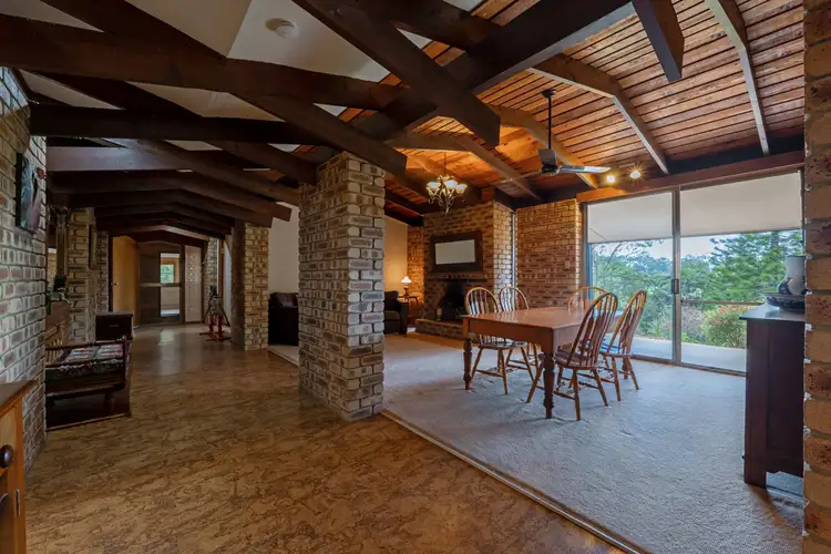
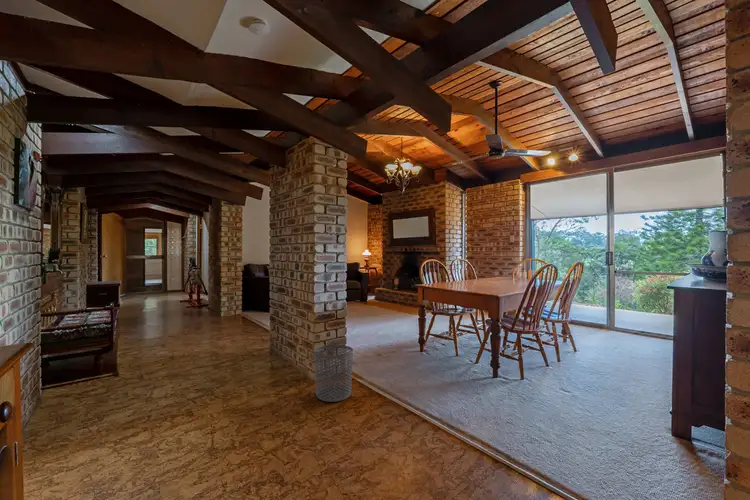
+ waste bin [313,344,354,403]
